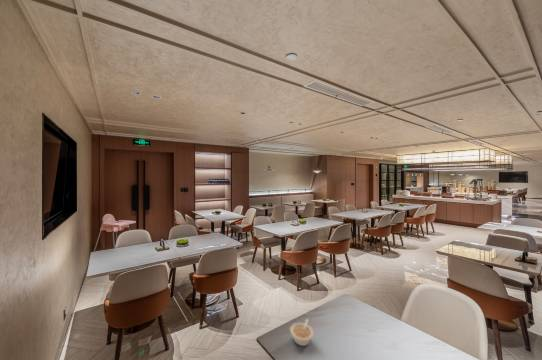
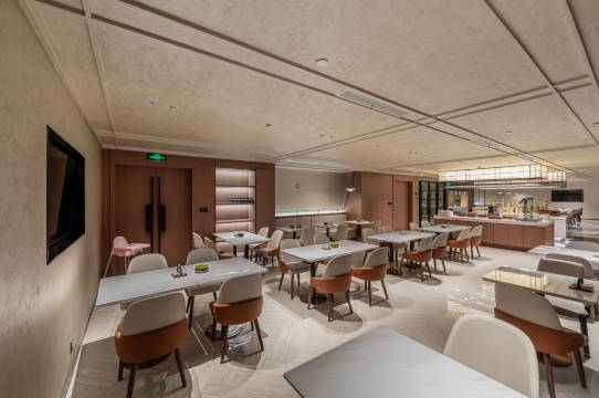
- legume [289,318,315,347]
